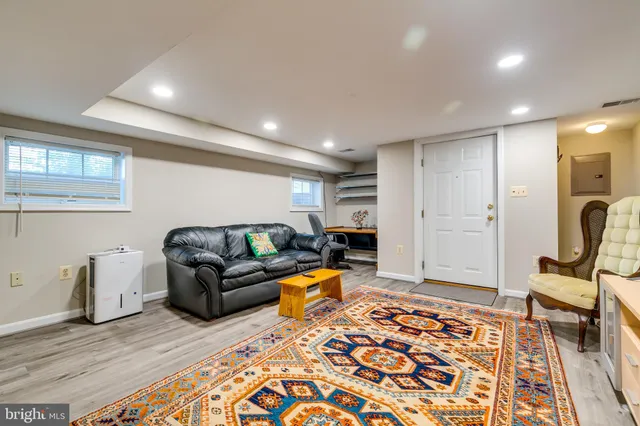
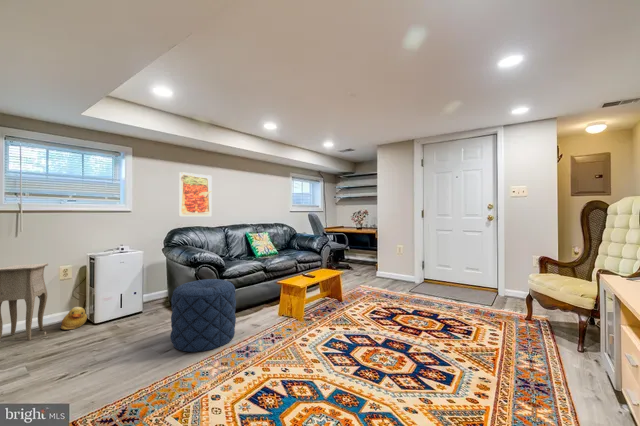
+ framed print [178,171,213,217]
+ side table [0,262,49,341]
+ pouf [170,278,237,353]
+ rubber duck [60,306,88,331]
